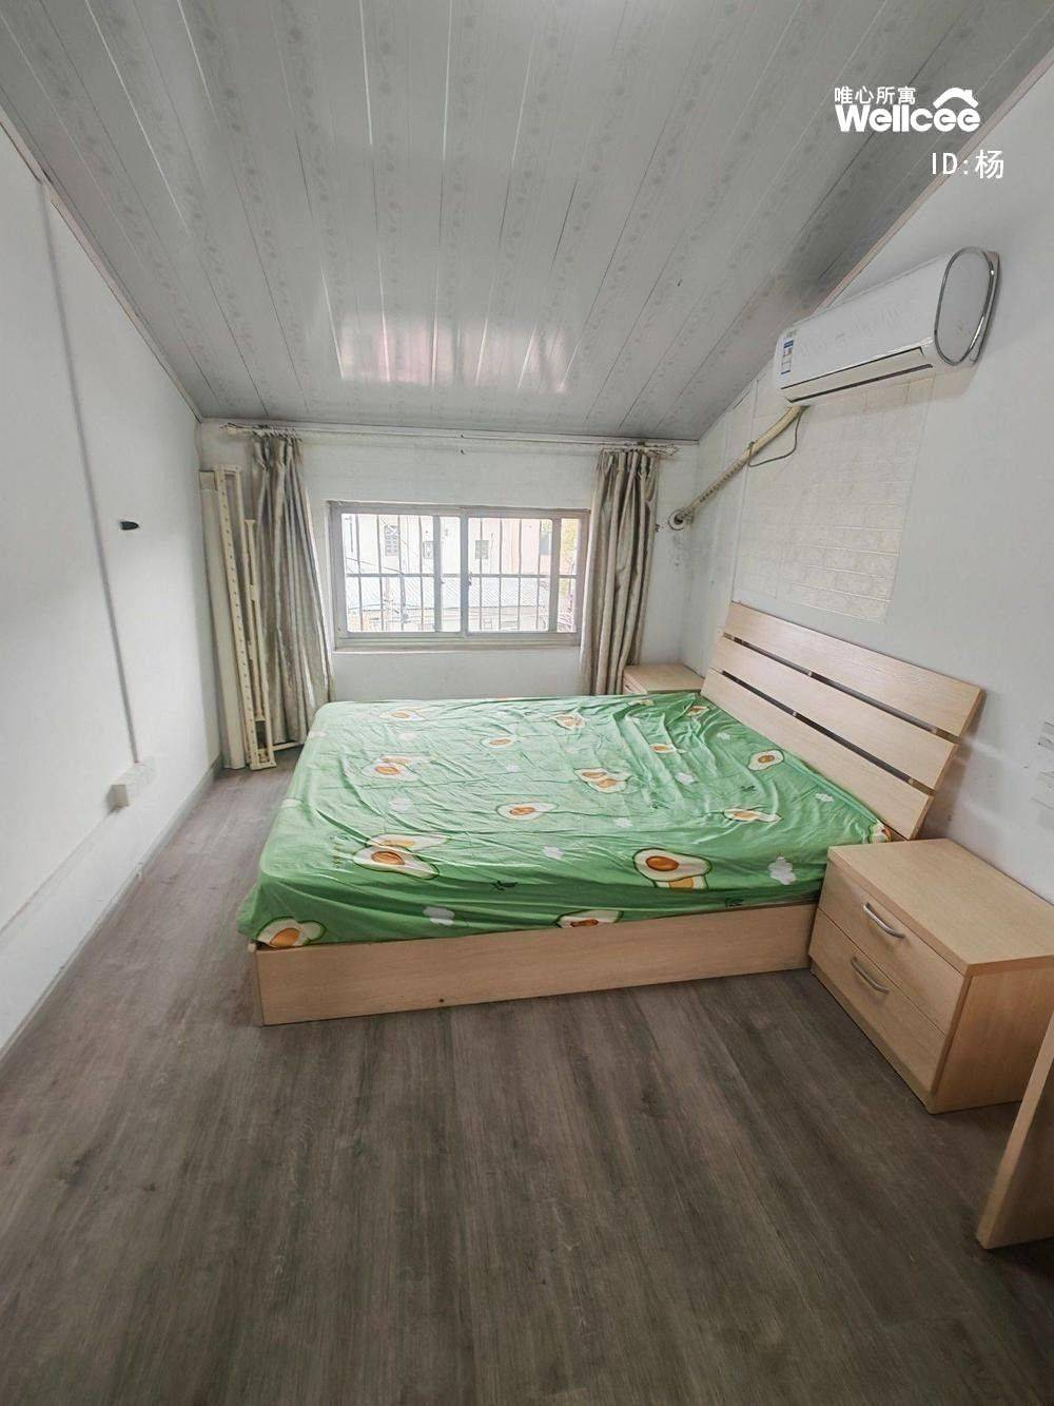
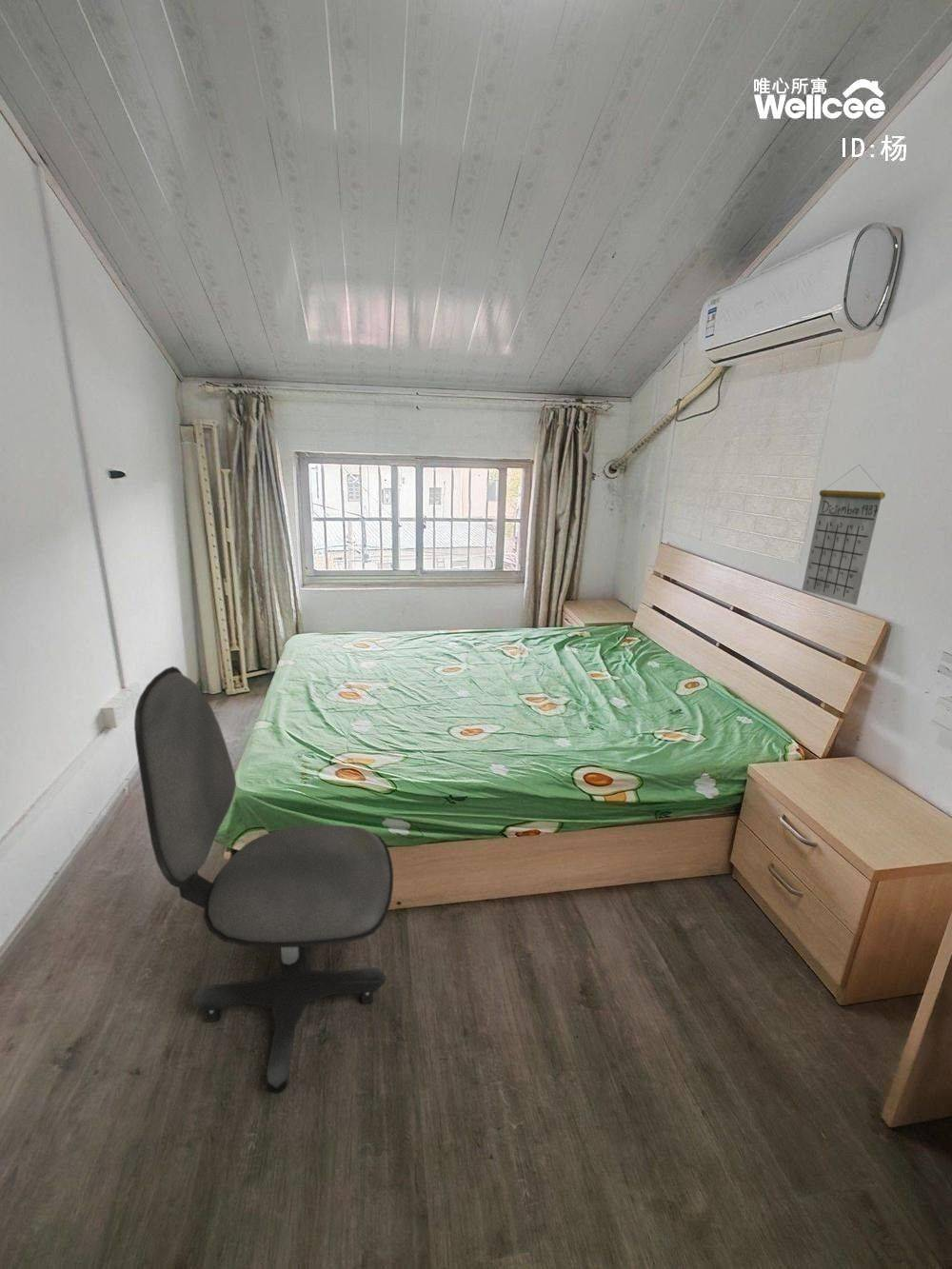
+ calendar [801,464,886,606]
+ office chair [133,665,394,1094]
